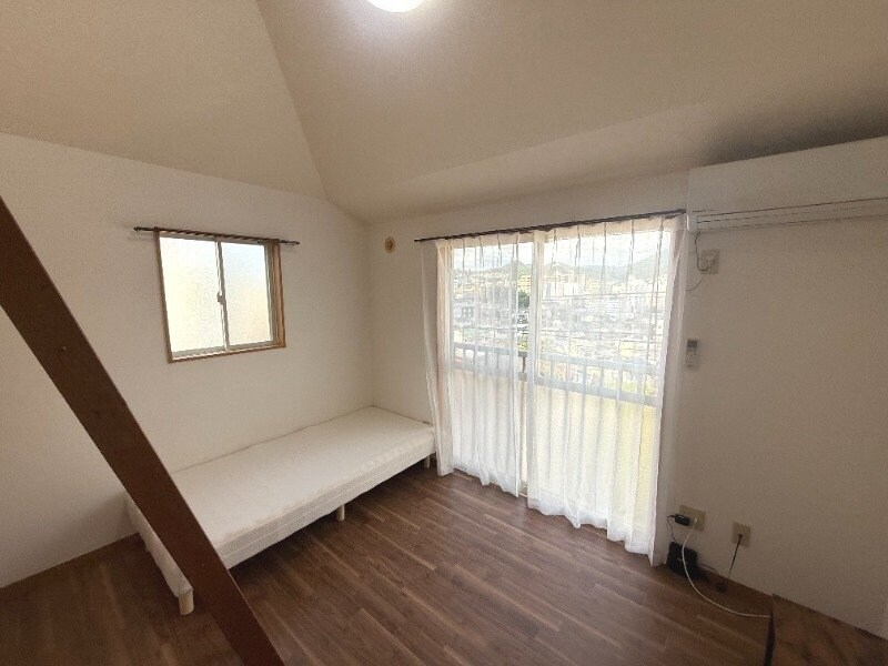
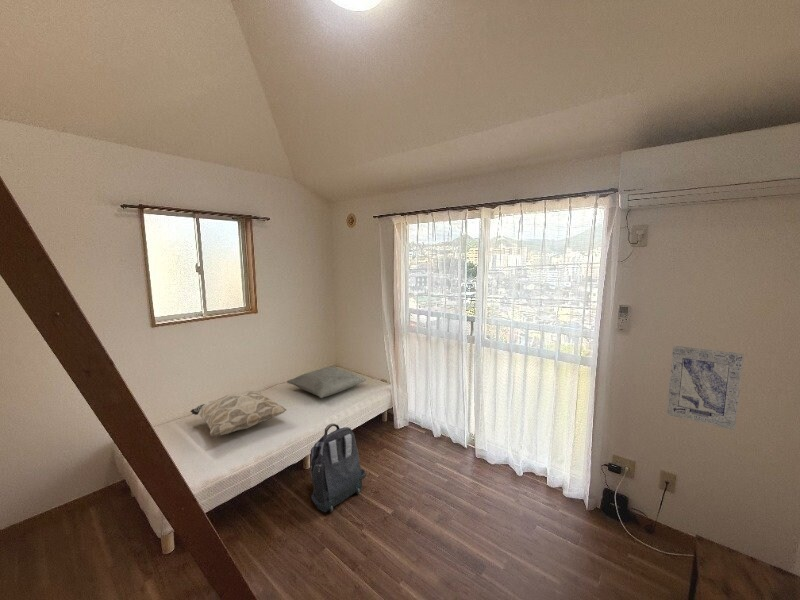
+ pillow [286,365,367,399]
+ backpack [310,423,367,514]
+ decorative pillow [189,390,287,438]
+ wall art [666,344,745,431]
